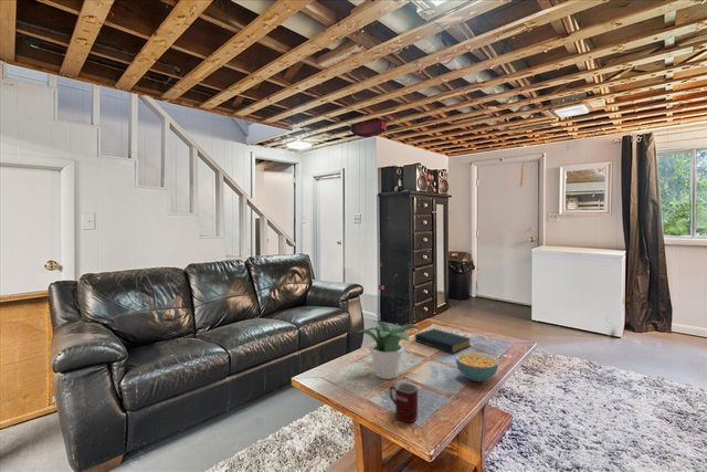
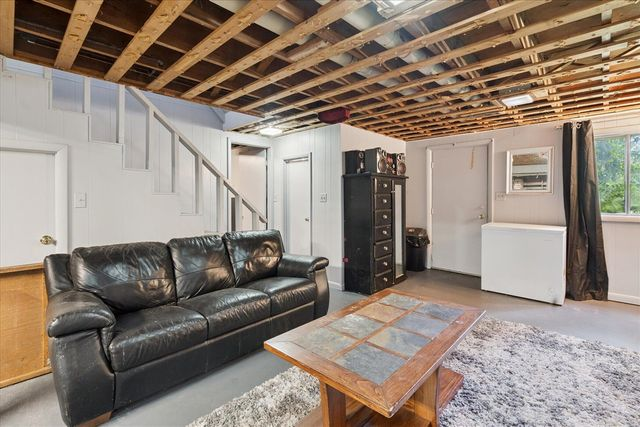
- hardback book [414,327,473,354]
- potted plant [356,321,421,380]
- mug [388,381,419,423]
- cereal bowl [455,352,499,382]
